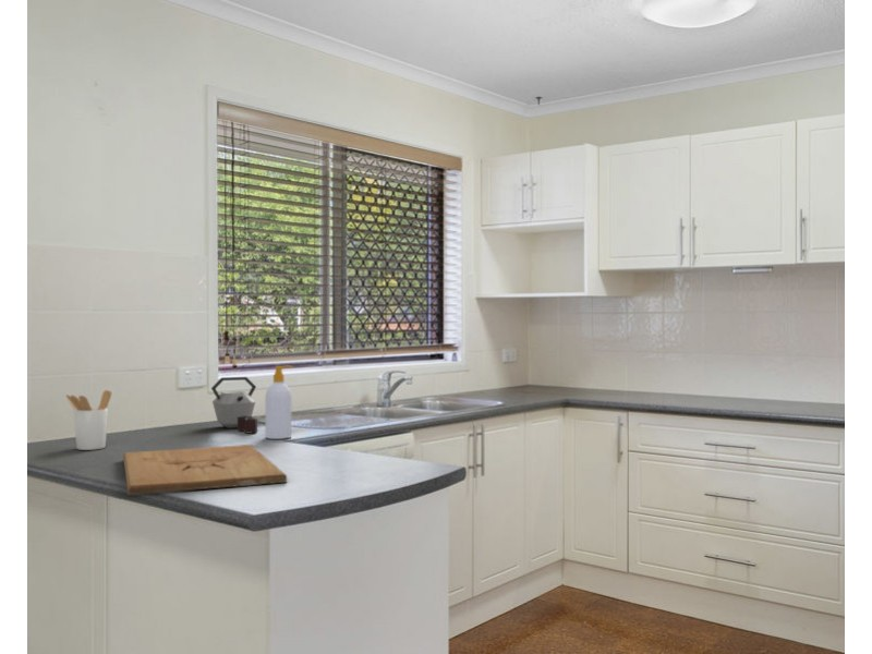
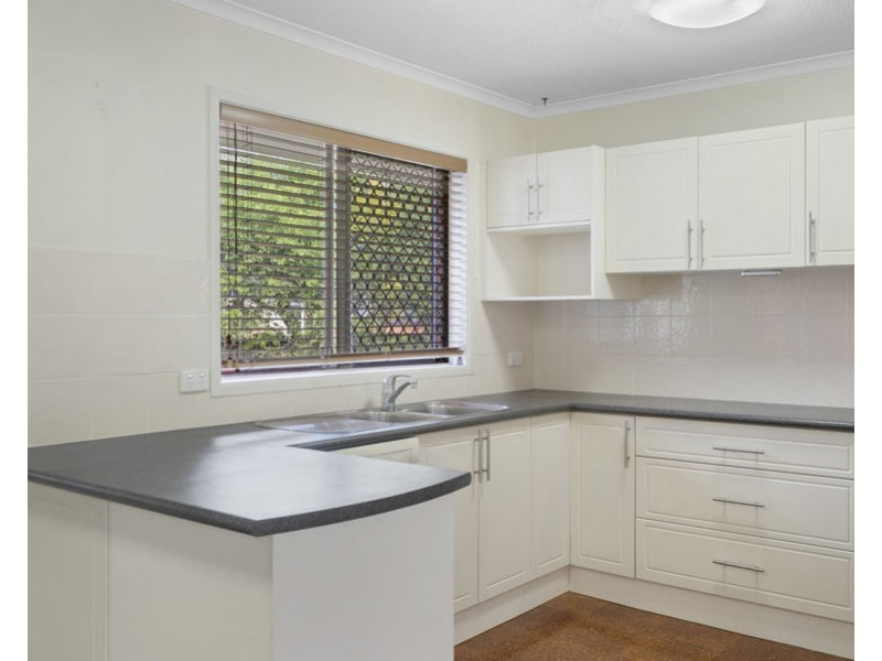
- kettle [210,376,258,434]
- utensil holder [65,389,112,451]
- cutting board [122,444,288,496]
- soap bottle [264,365,295,440]
